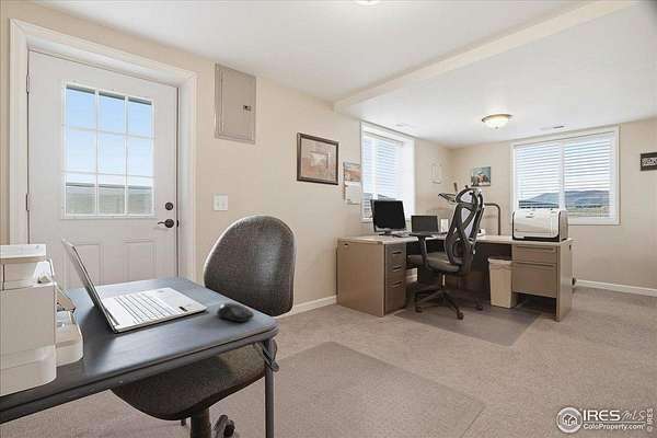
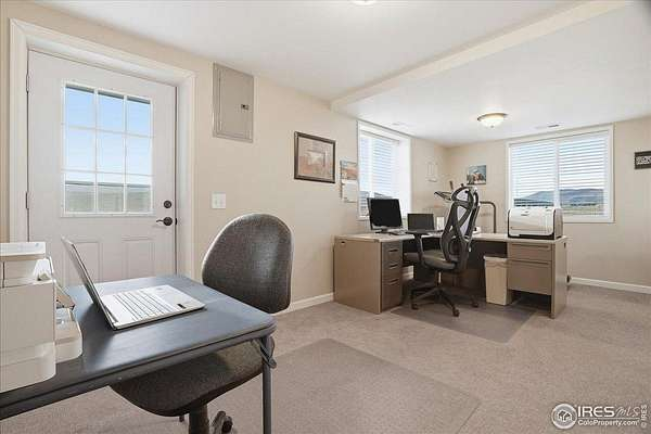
- computer mouse [216,302,255,323]
